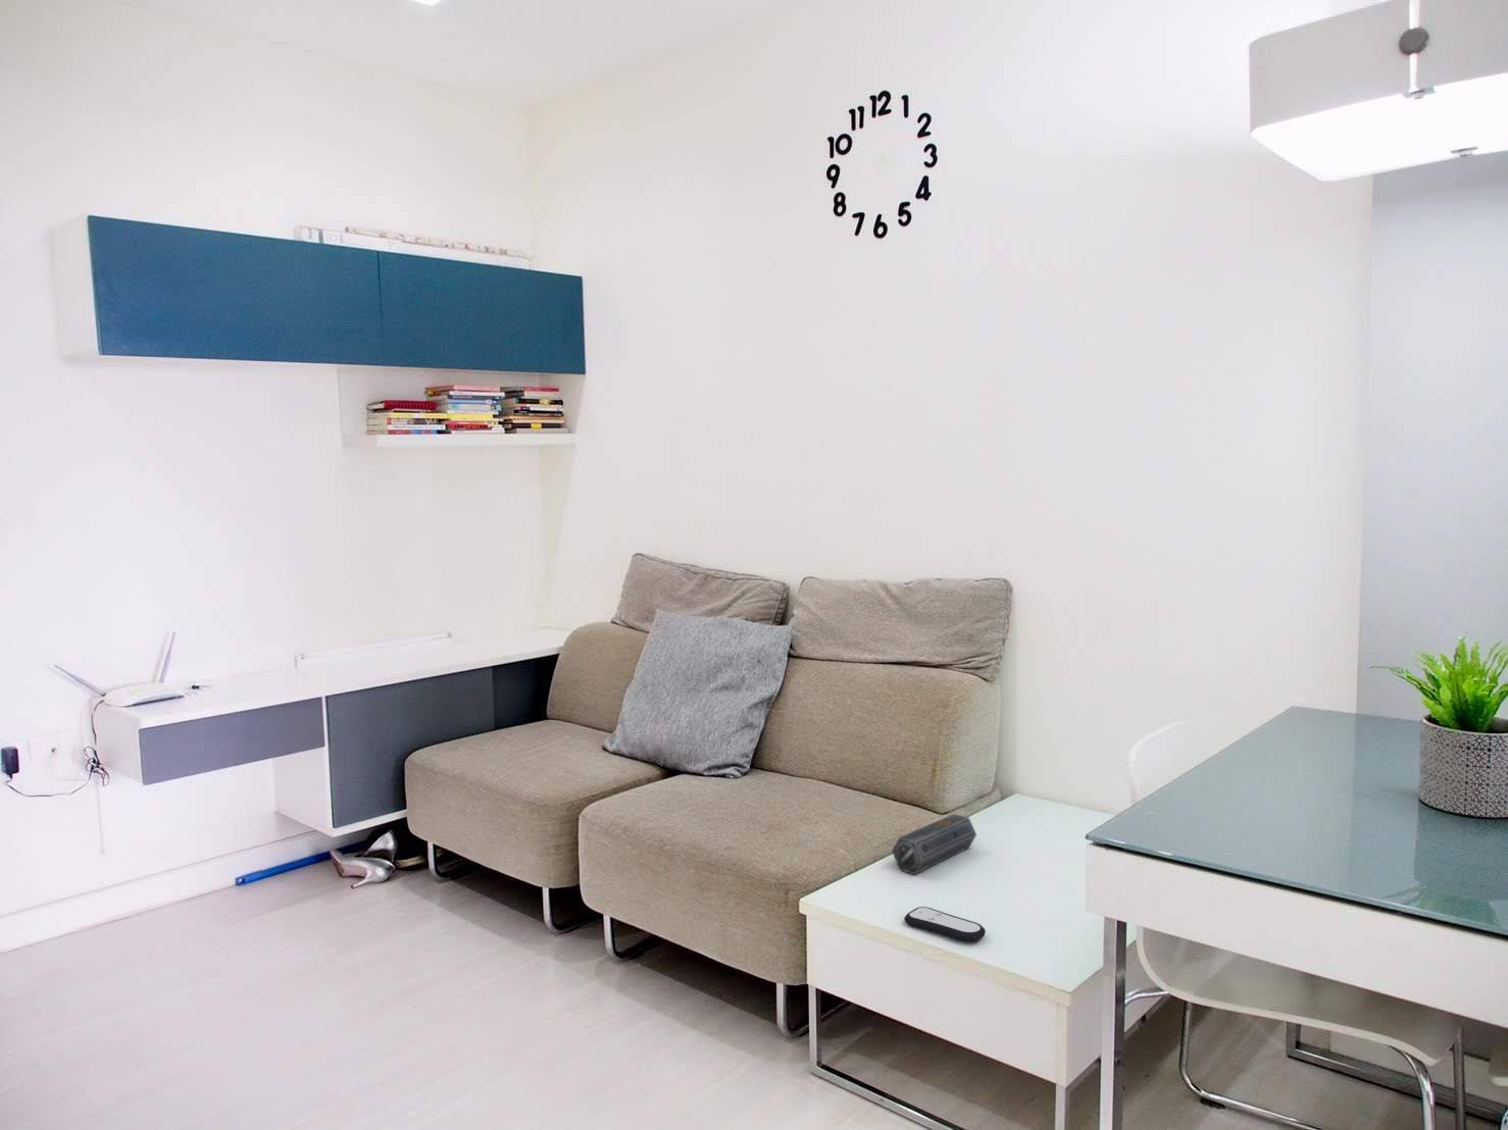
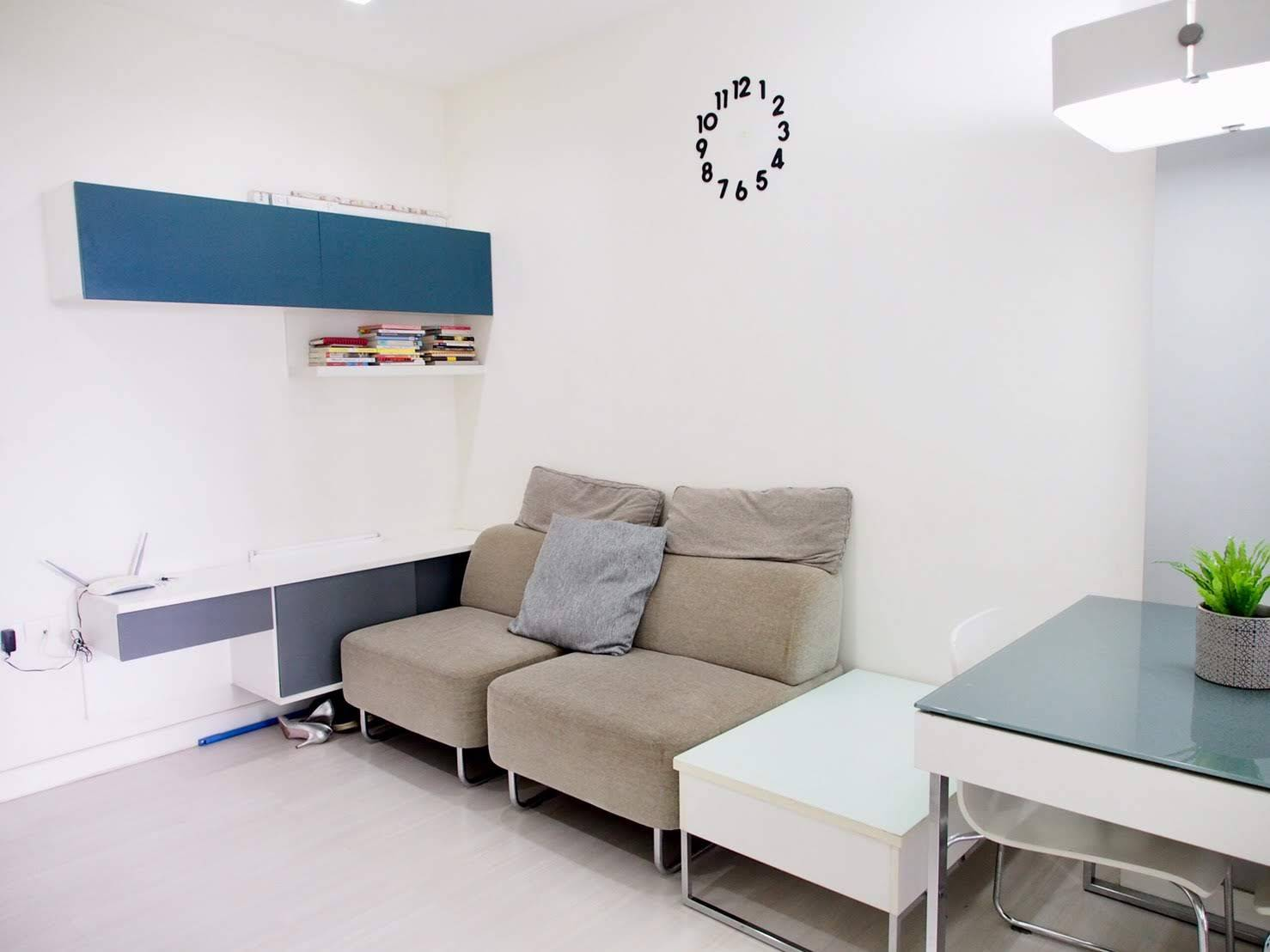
- speaker [891,813,977,875]
- remote control [904,906,987,944]
